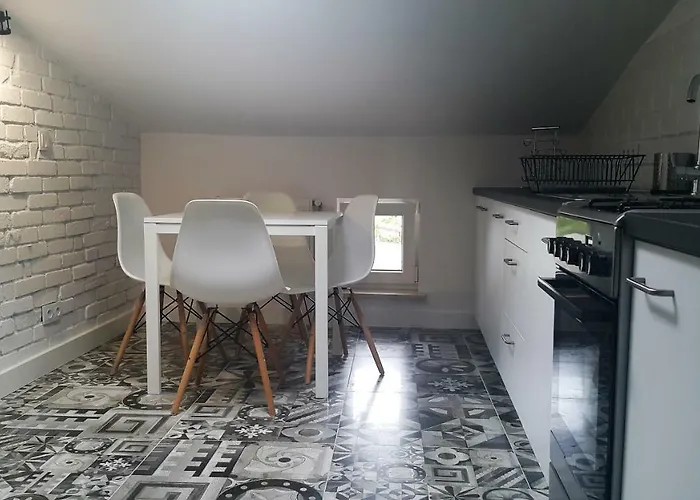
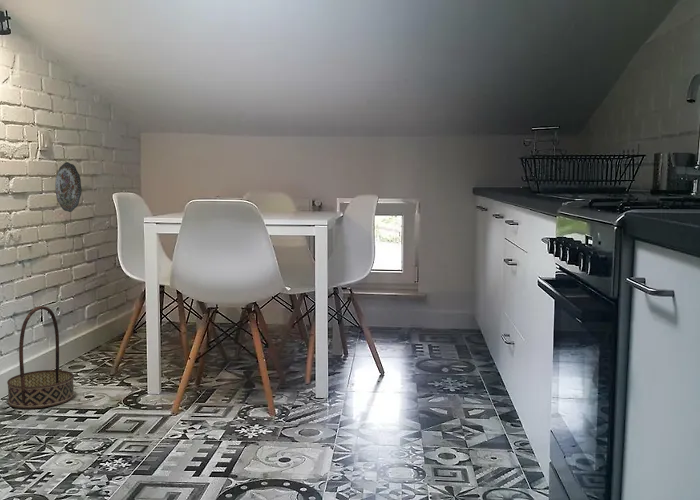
+ decorative plate [54,161,83,213]
+ basket [6,305,75,409]
